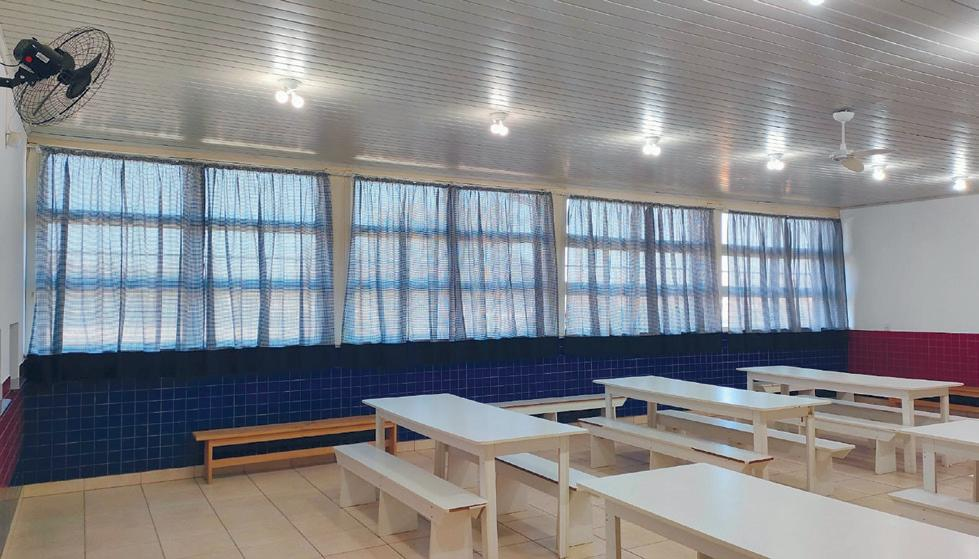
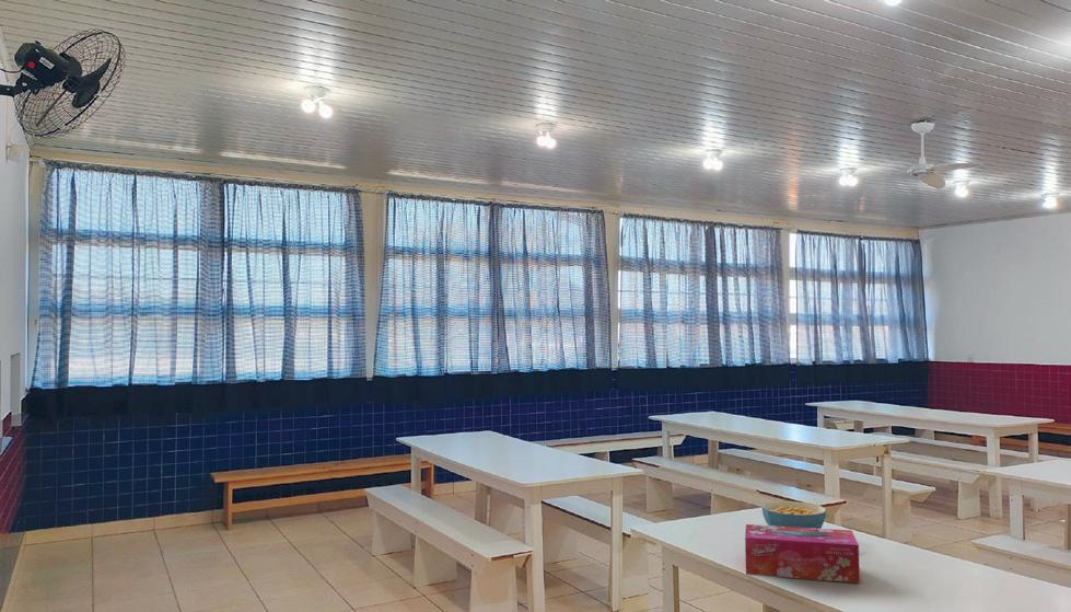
+ tissue box [744,523,861,584]
+ cereal bowl [760,500,828,529]
